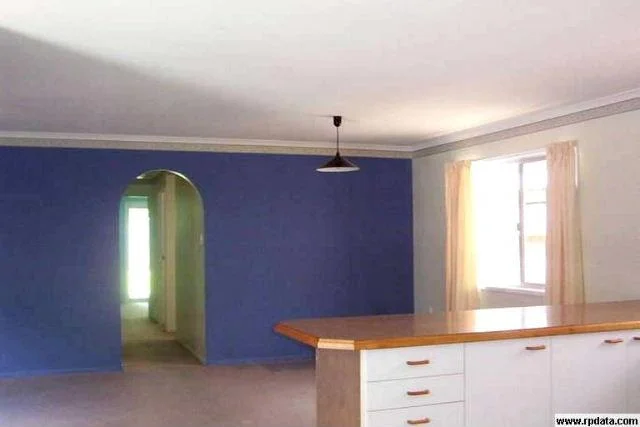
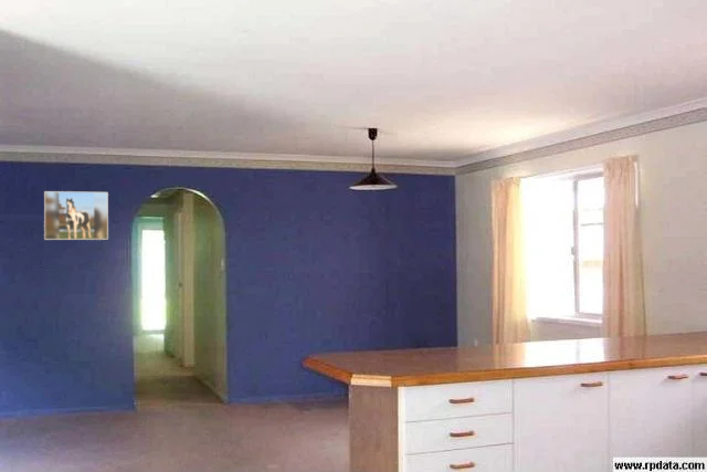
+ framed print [43,190,109,241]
